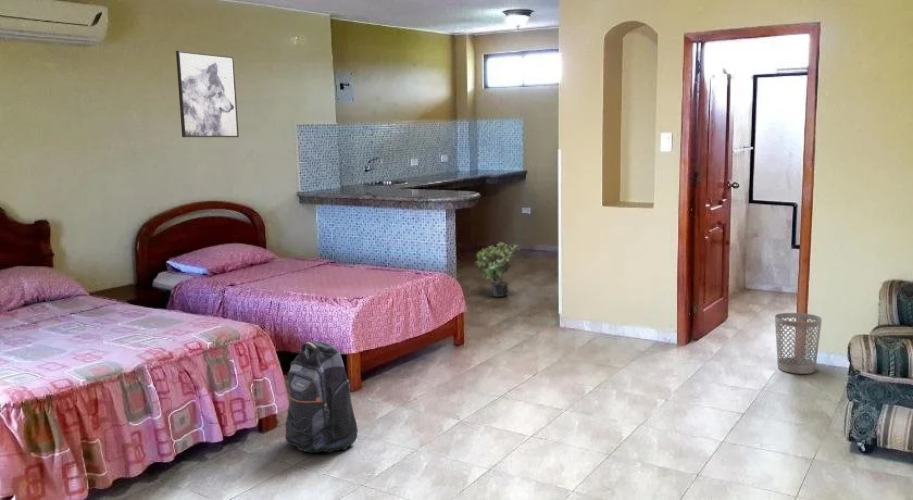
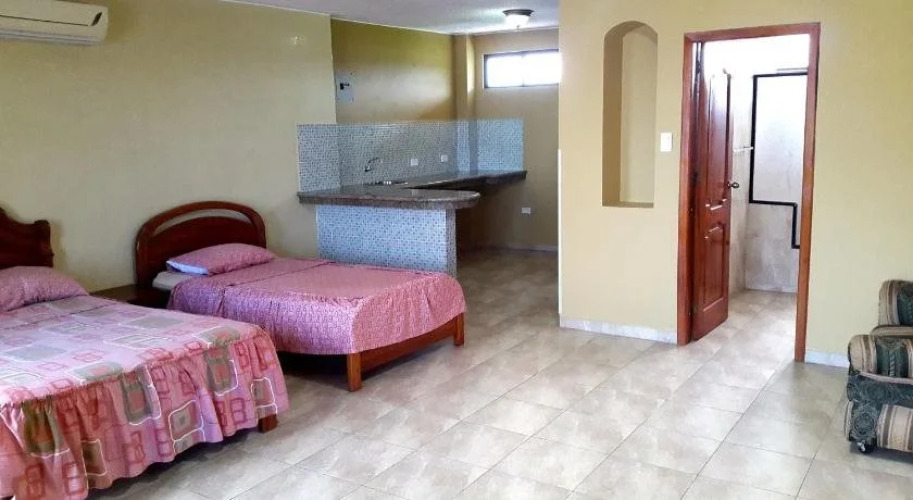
- backpack [284,340,359,454]
- wastebasket [774,312,823,375]
- potted plant [474,241,520,298]
- wall art [175,50,240,138]
